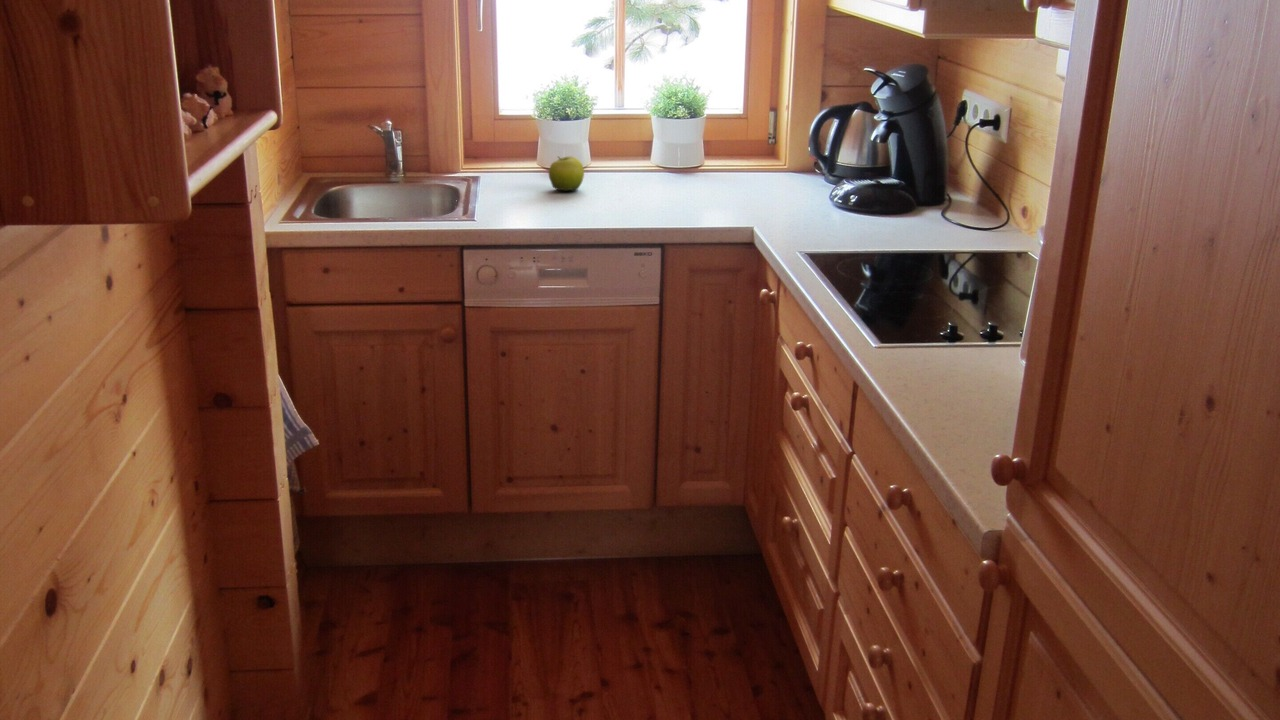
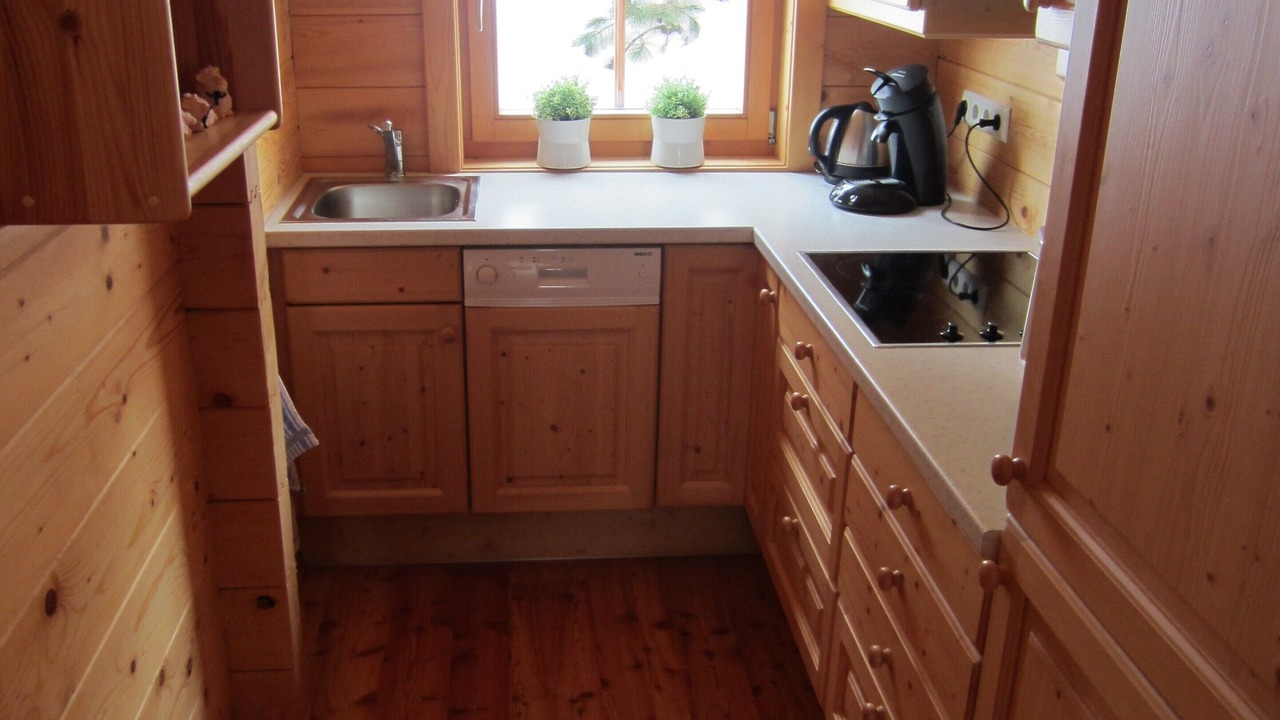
- fruit [548,155,585,192]
